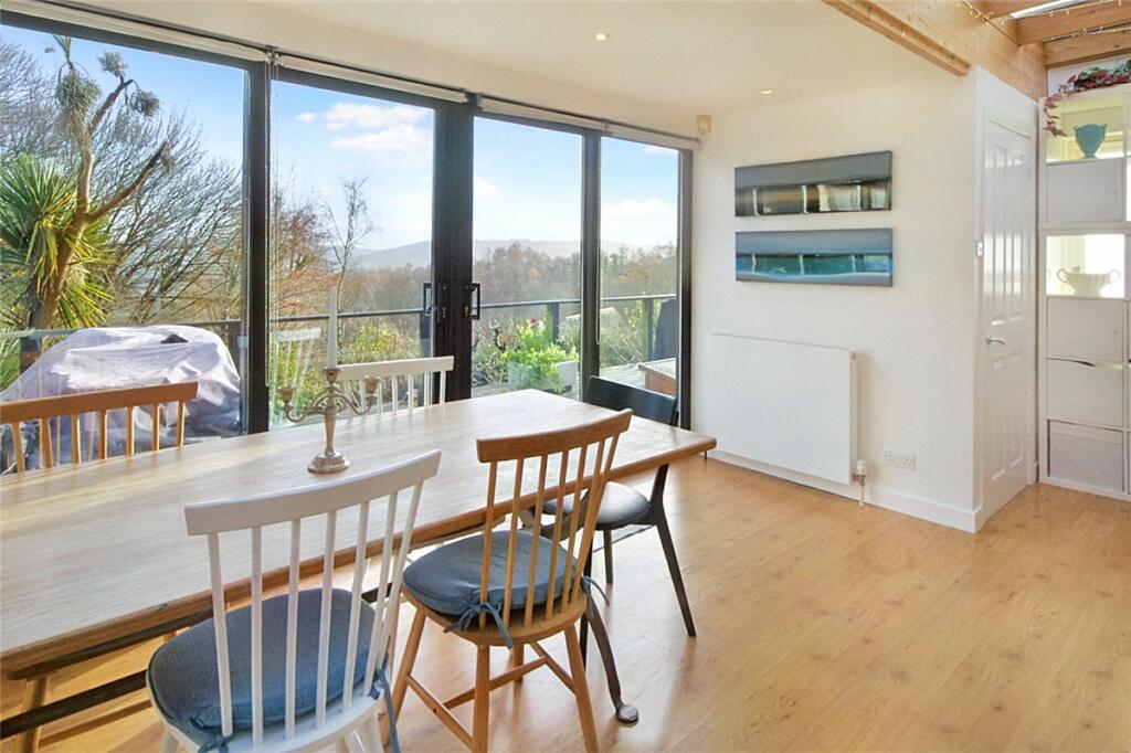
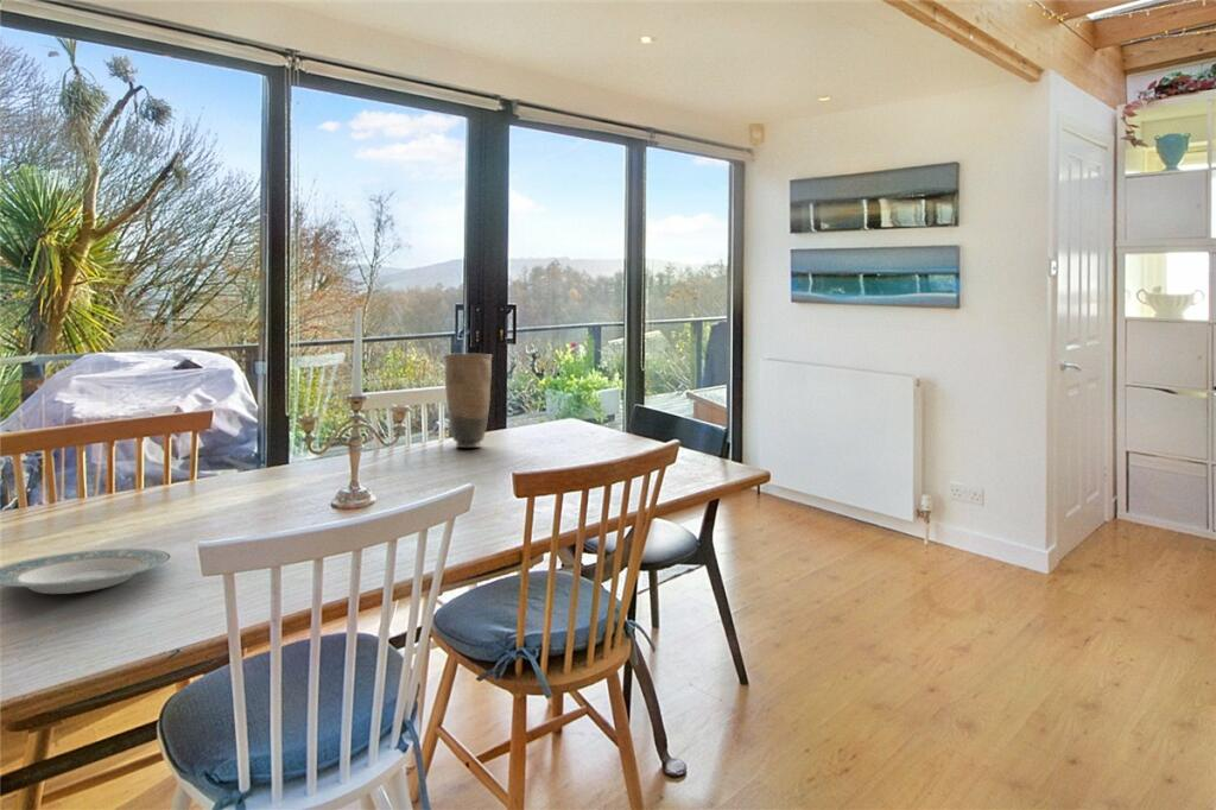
+ plate [0,548,172,595]
+ vase [442,353,494,449]
